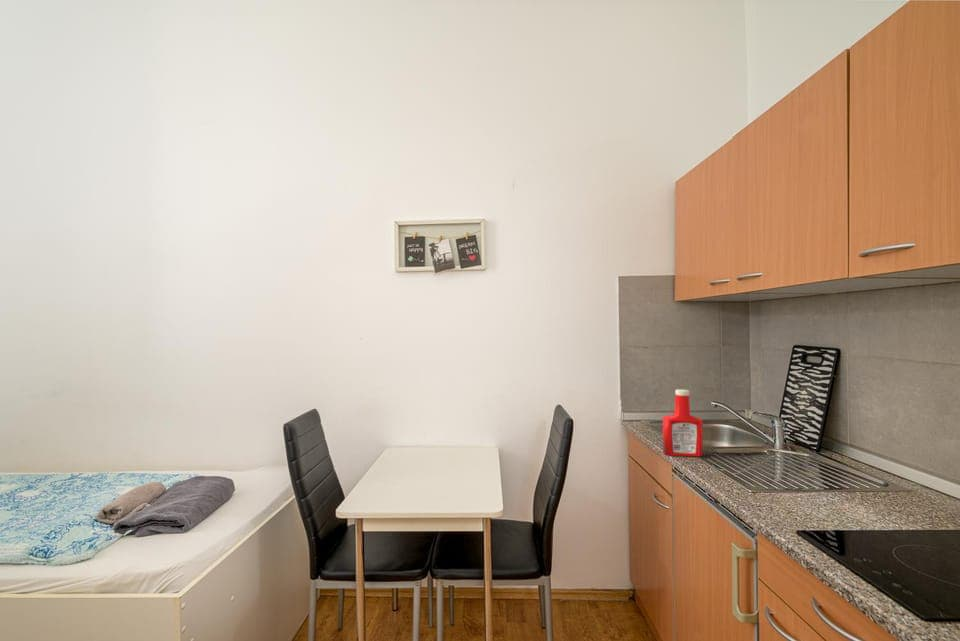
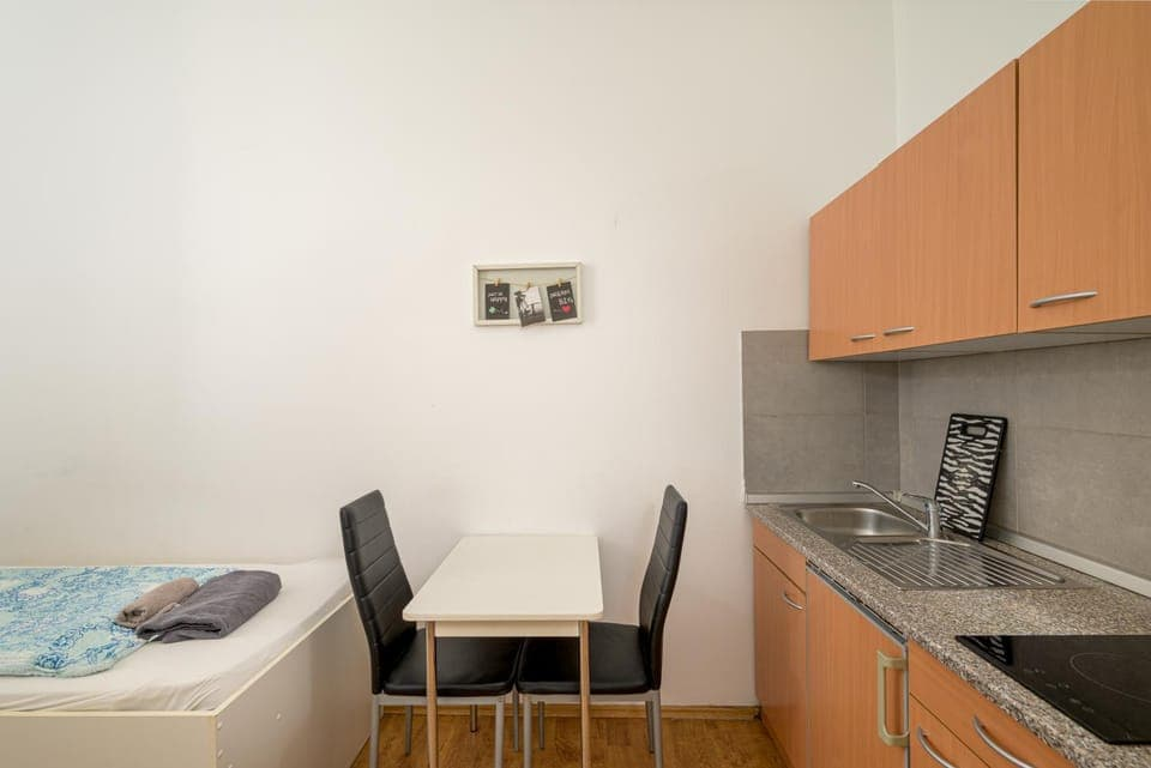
- soap bottle [662,388,704,458]
